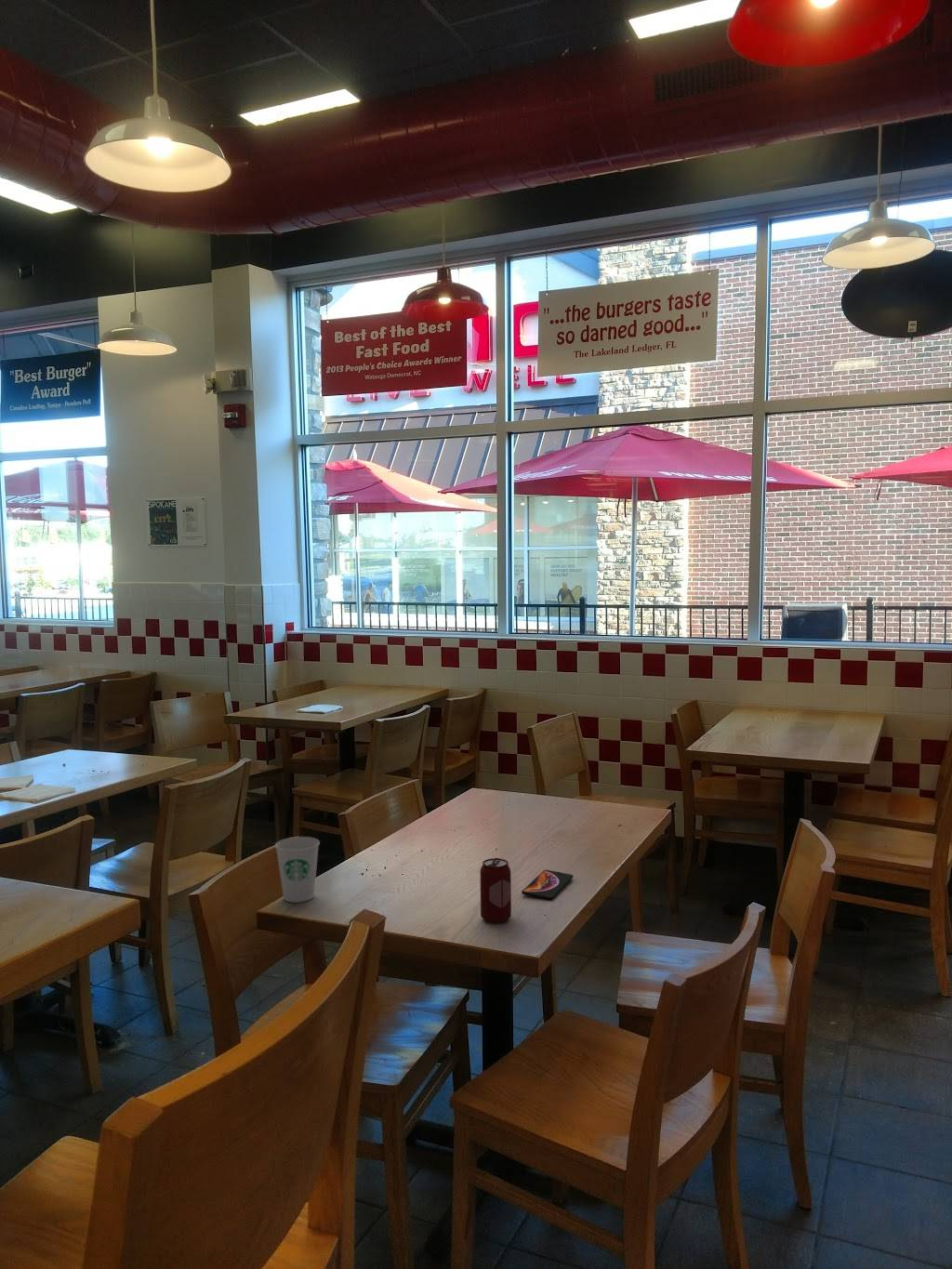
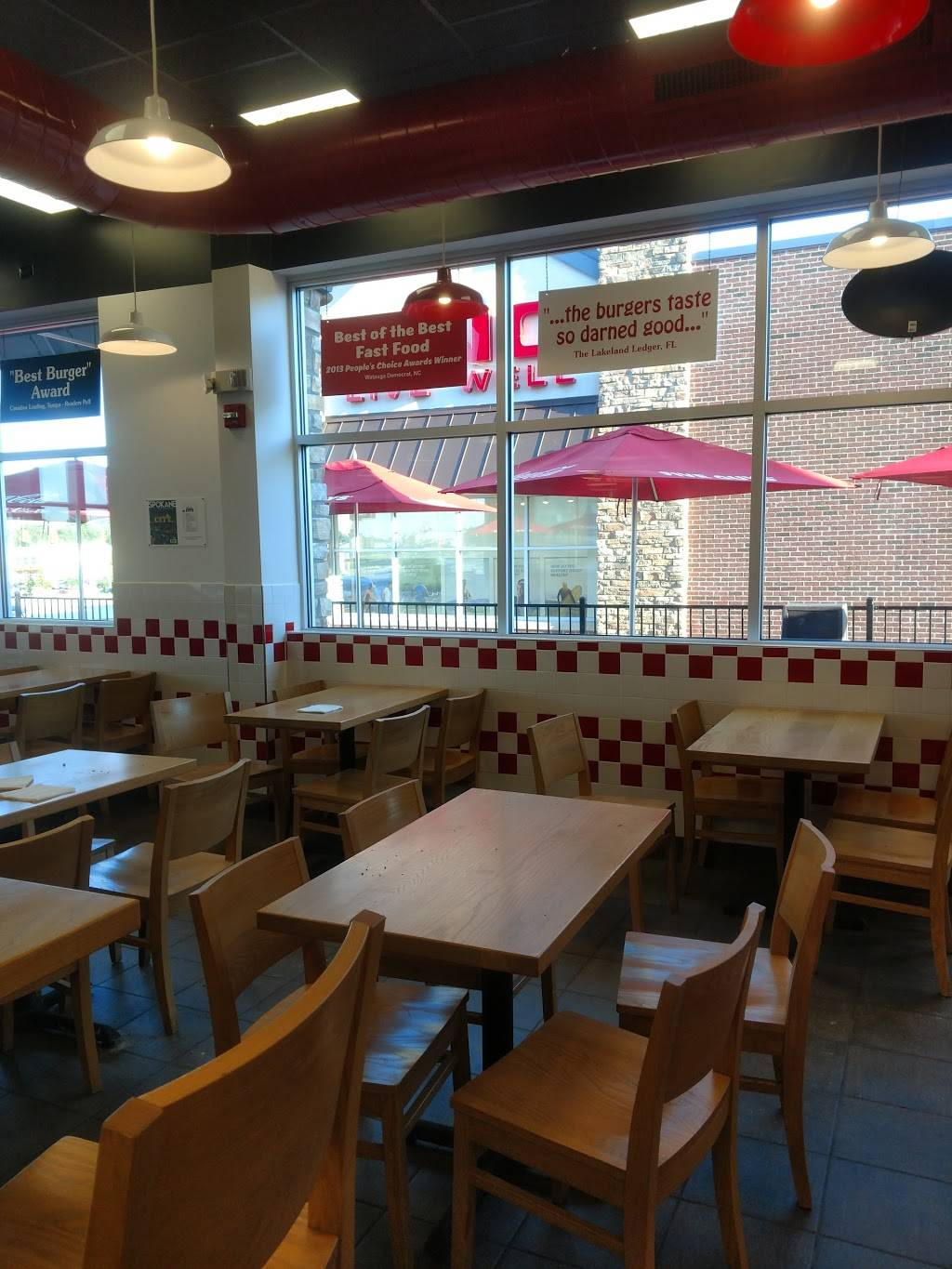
- beverage can [480,857,512,924]
- smartphone [521,869,575,901]
- paper cup [274,836,321,904]
